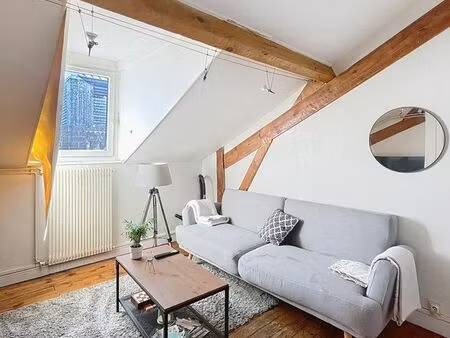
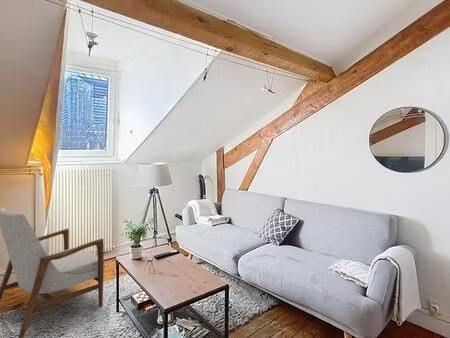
+ armchair [0,207,105,338]
